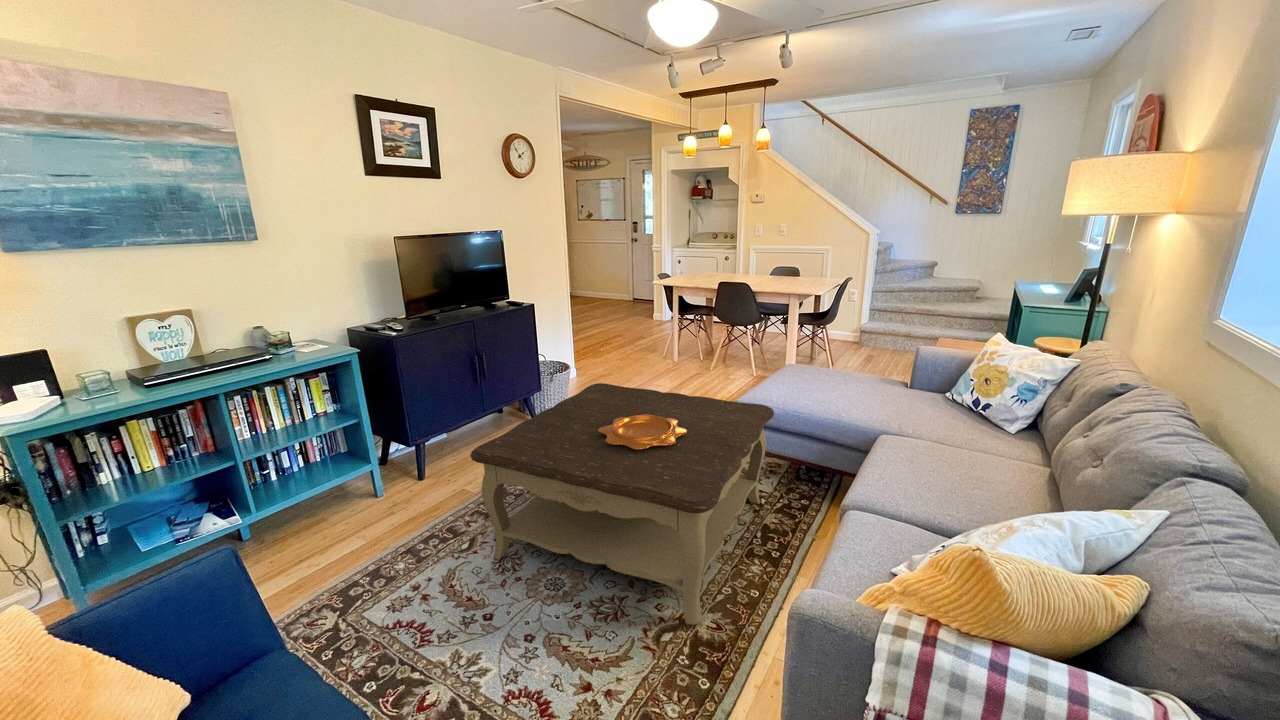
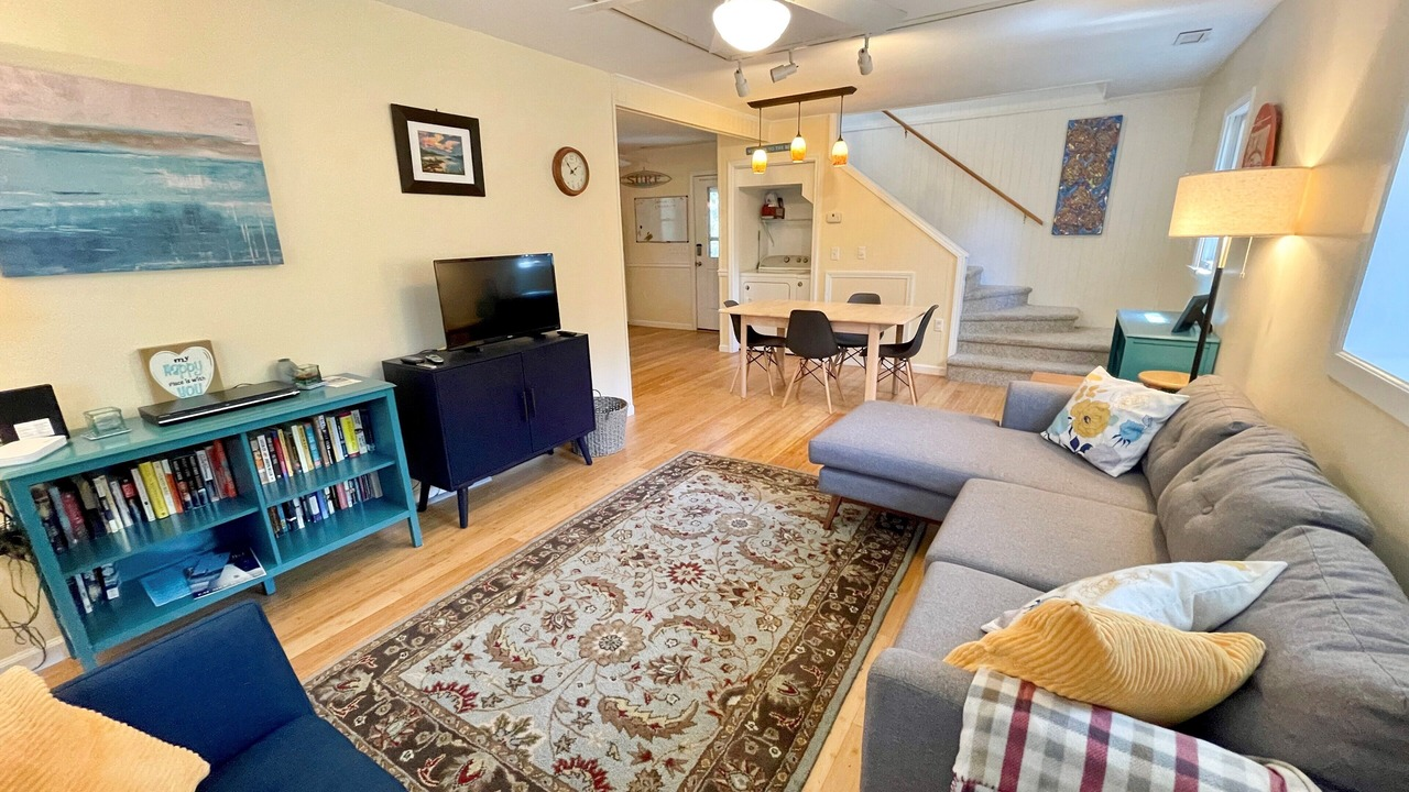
- decorative bowl [598,414,687,449]
- coffee table [469,382,775,626]
